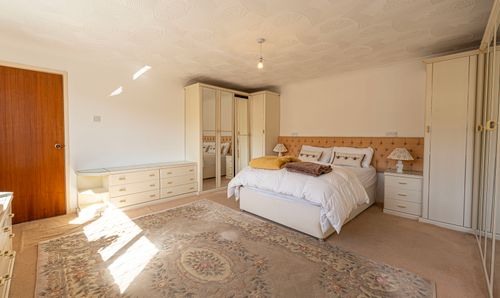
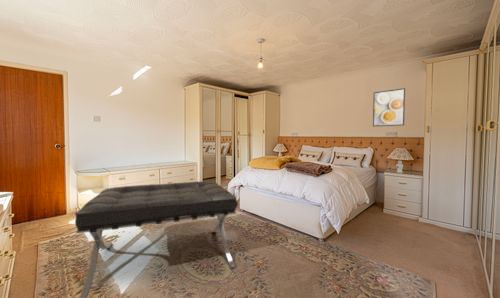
+ bench [74,180,239,298]
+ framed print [372,87,406,128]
